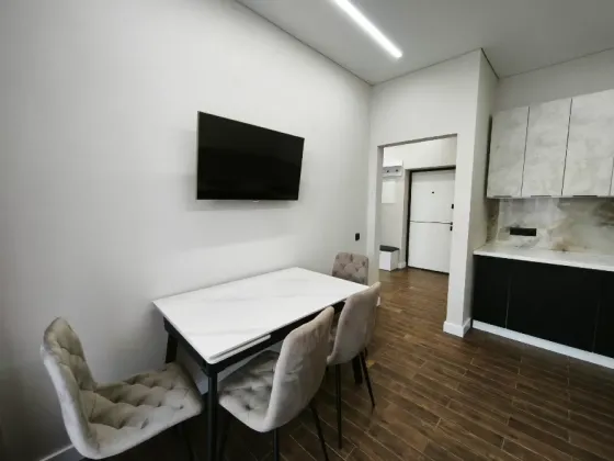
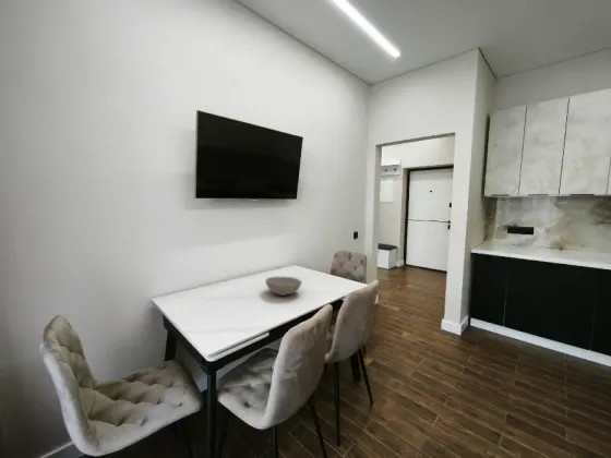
+ bowl [264,276,303,297]
